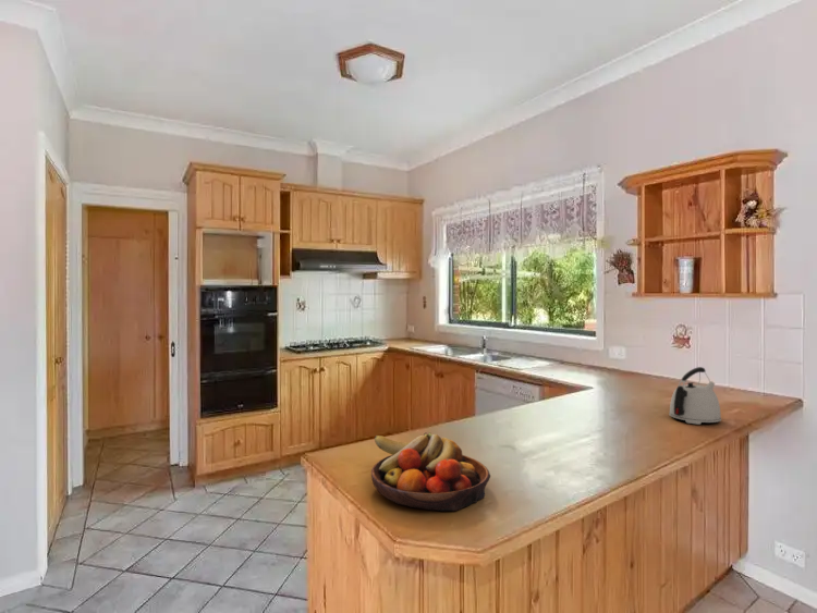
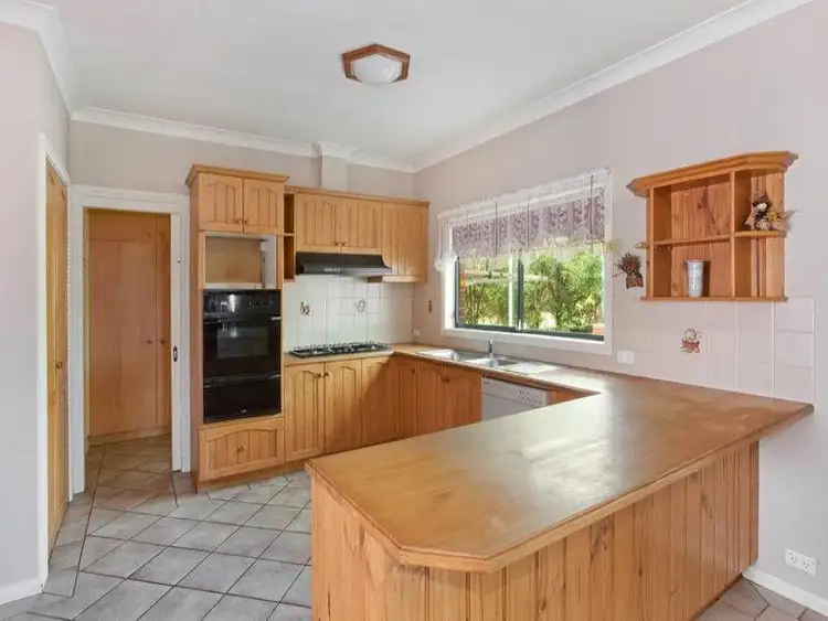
- kettle [668,366,722,426]
- fruit bowl [370,431,491,512]
